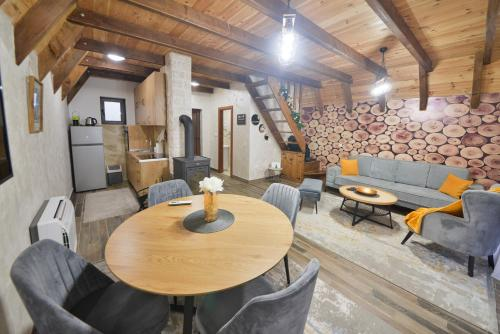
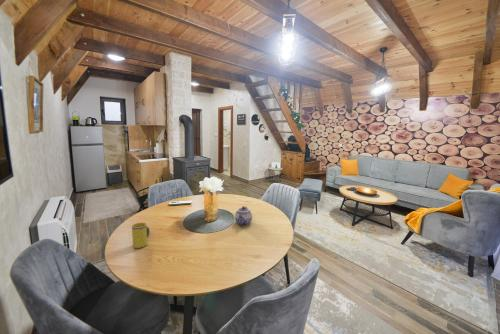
+ teapot [234,205,253,226]
+ mug [131,222,151,249]
